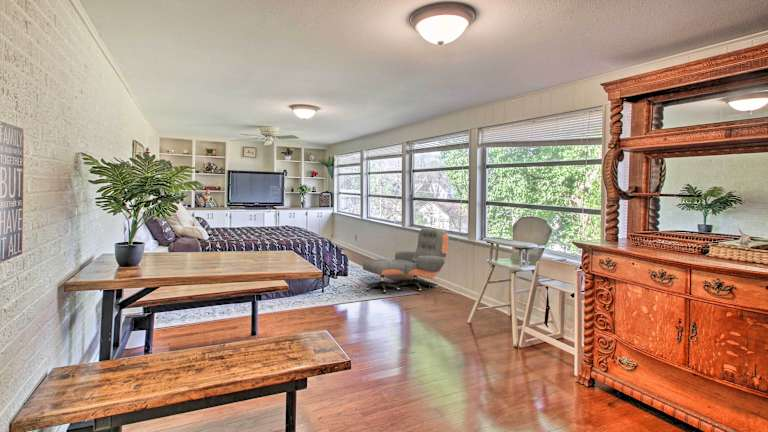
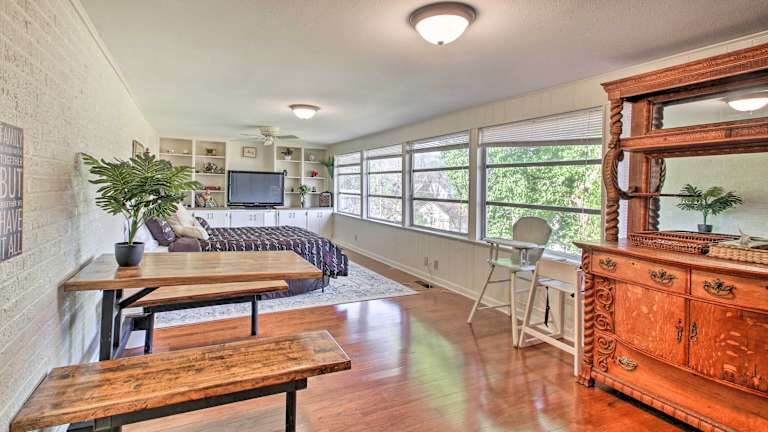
- lounge chair [362,227,449,293]
